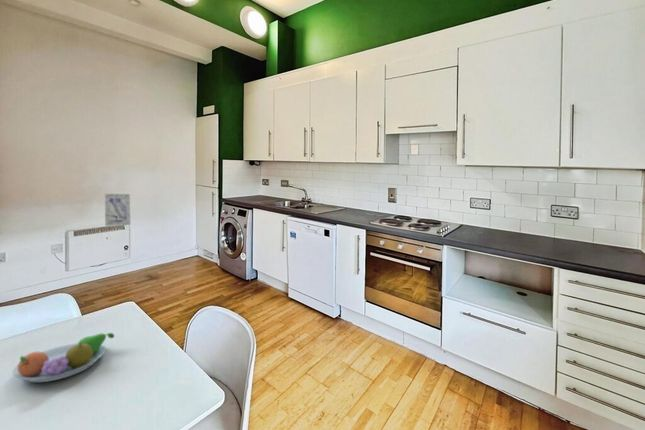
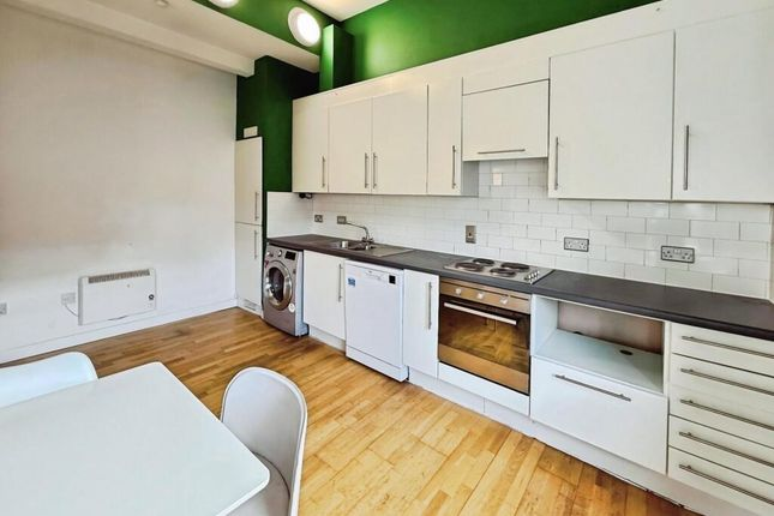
- fruit bowl [12,332,115,383]
- wall art [104,193,131,227]
